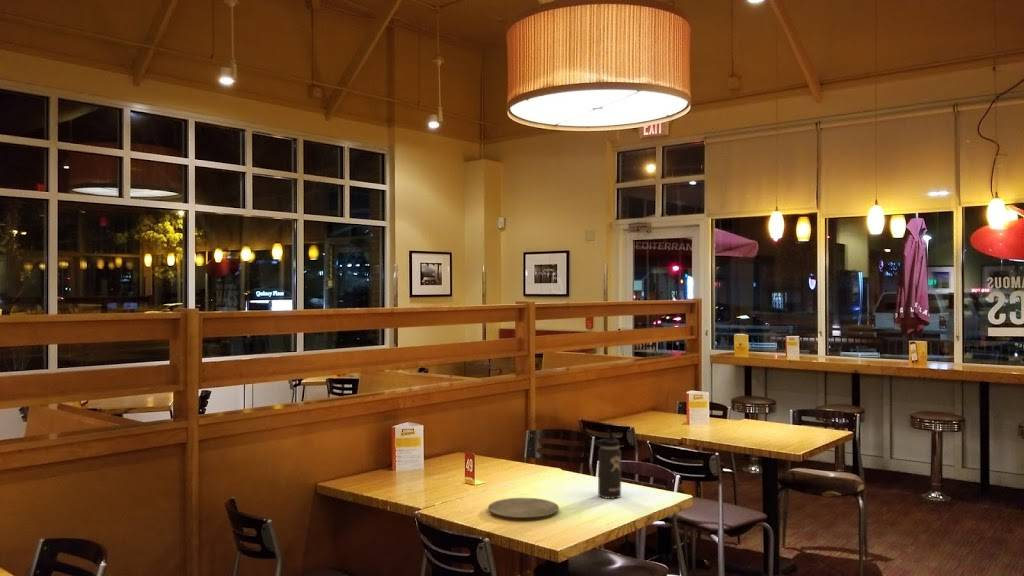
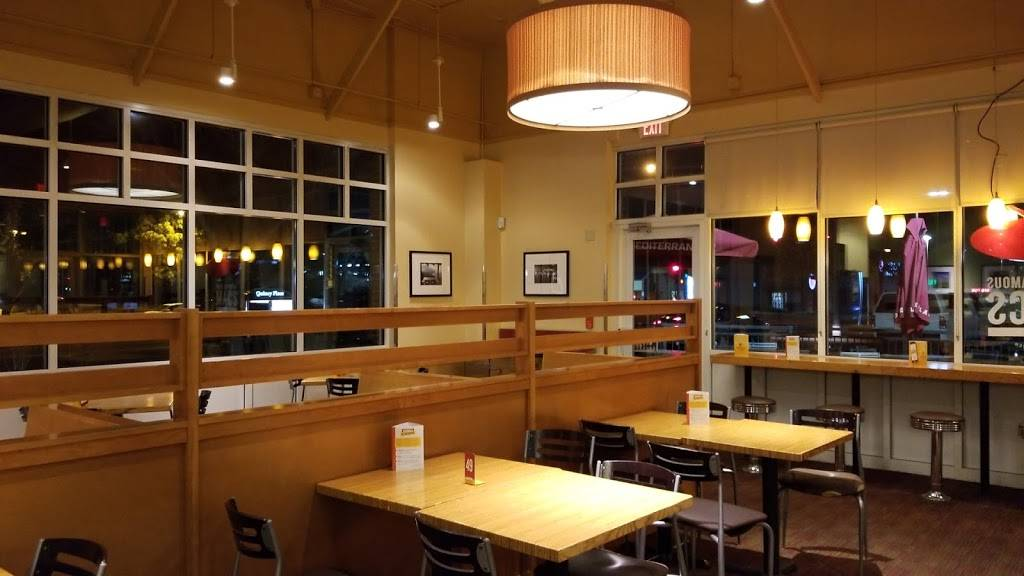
- thermos bottle [594,428,622,500]
- plate [487,497,560,519]
